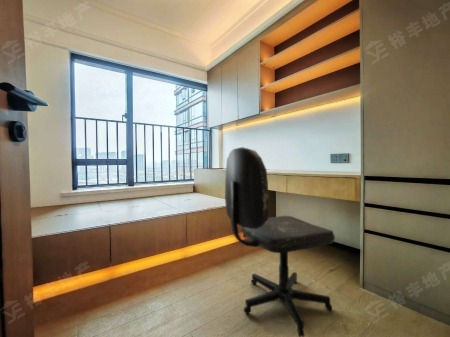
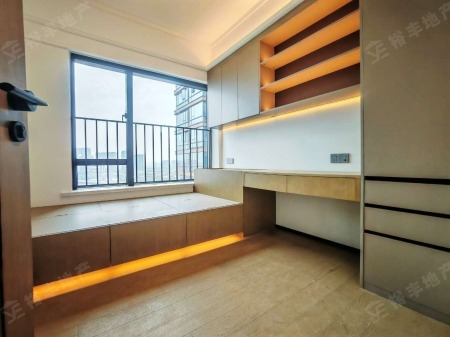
- office chair [224,146,336,337]
